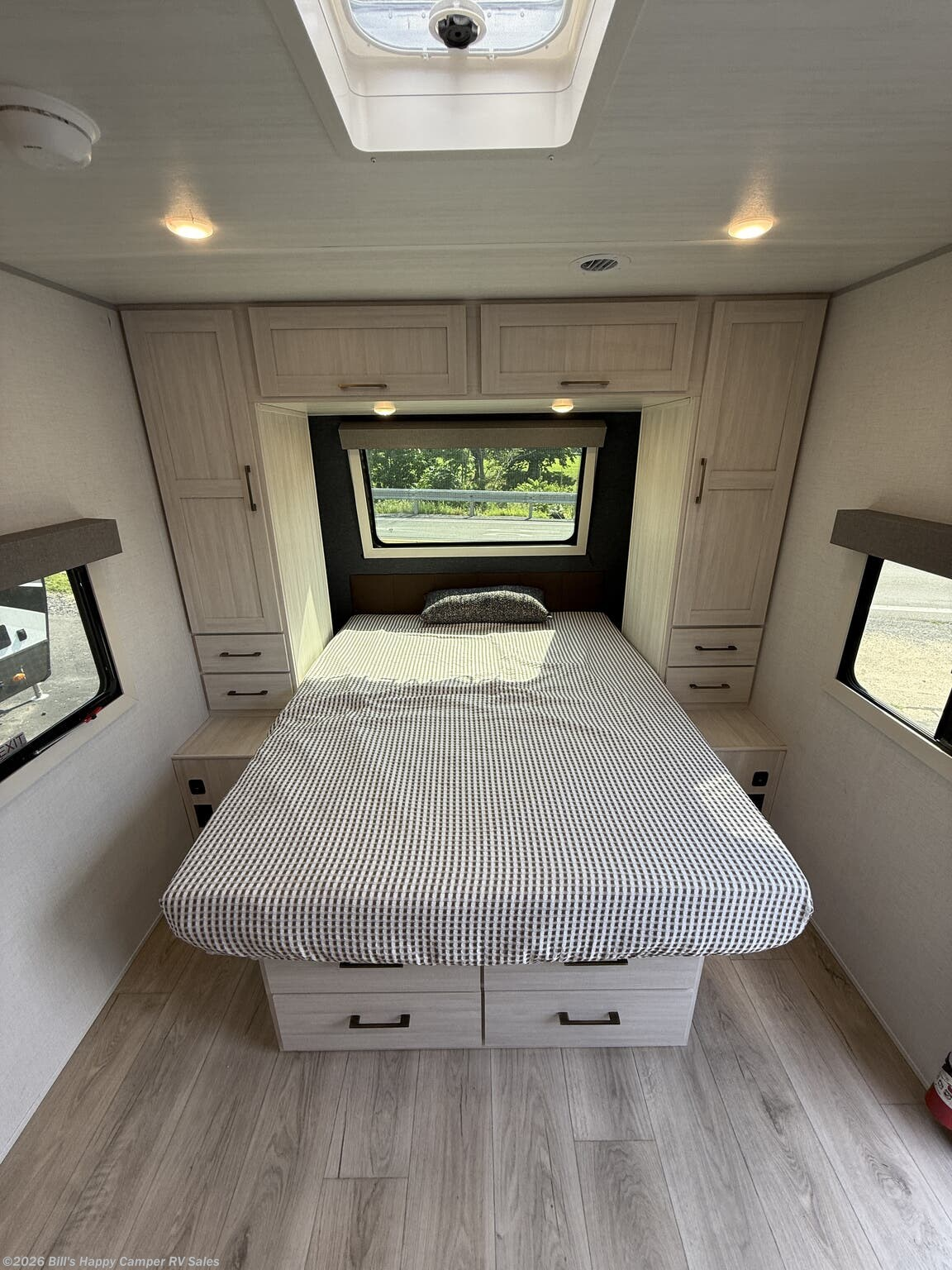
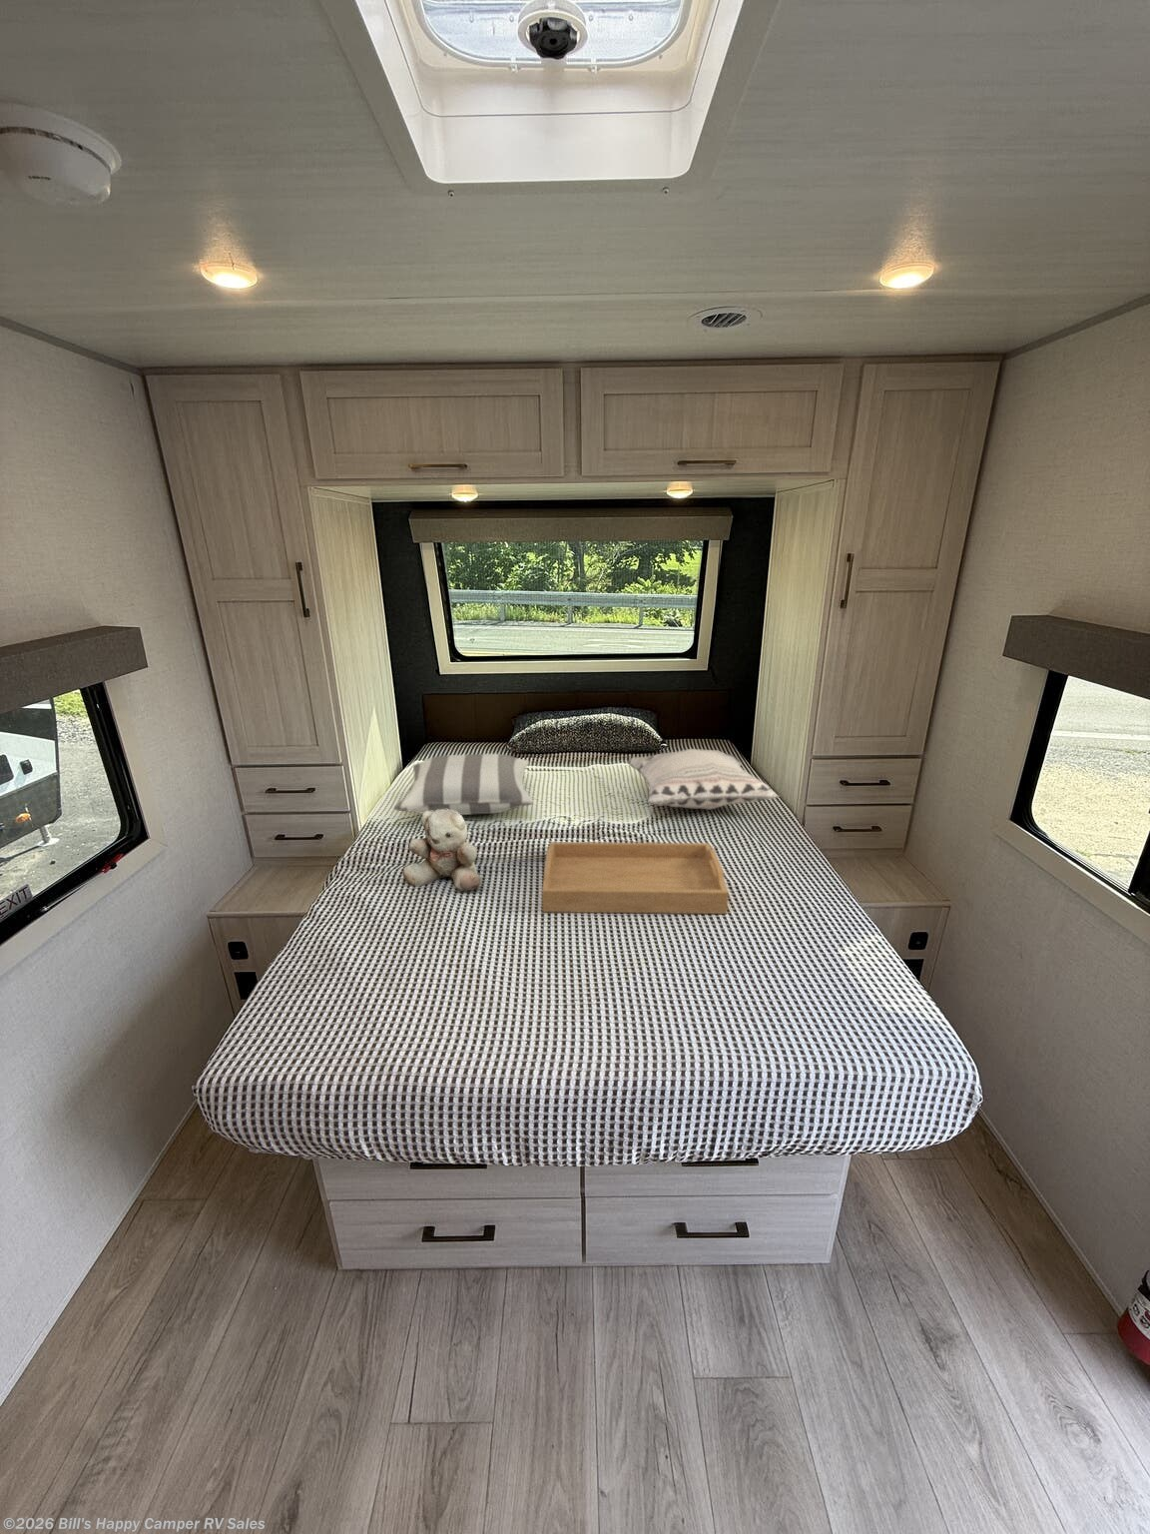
+ pillow [393,753,534,817]
+ teddy bear [402,809,483,891]
+ serving tray [541,841,730,914]
+ decorative pillow [626,748,780,810]
